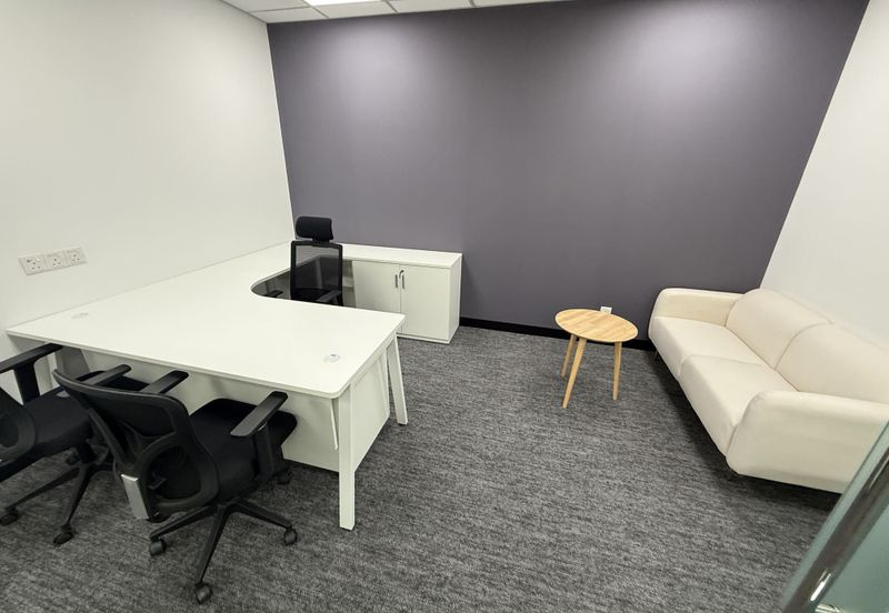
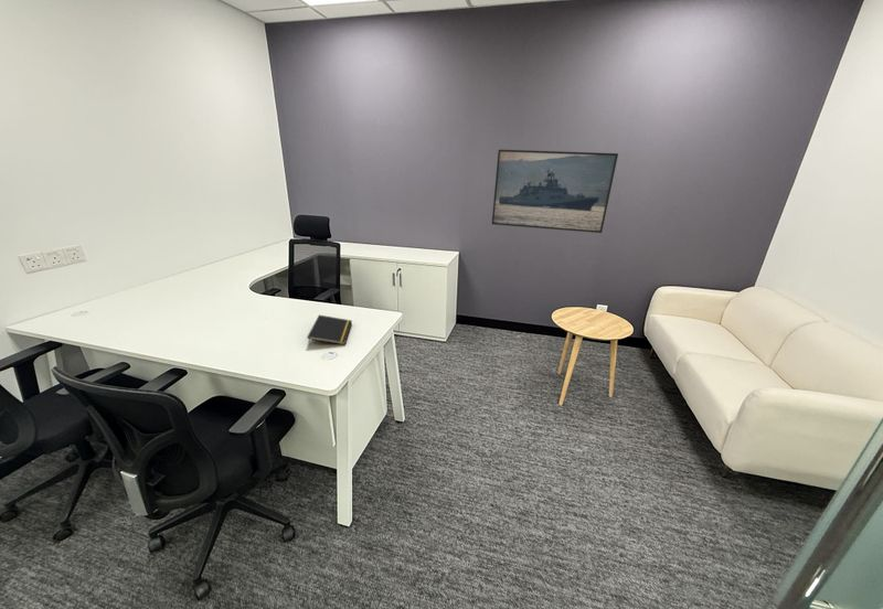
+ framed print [491,149,619,234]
+ notepad [306,314,353,346]
